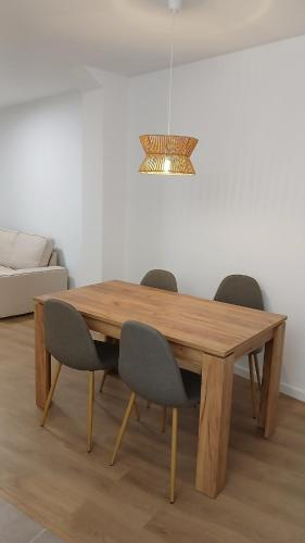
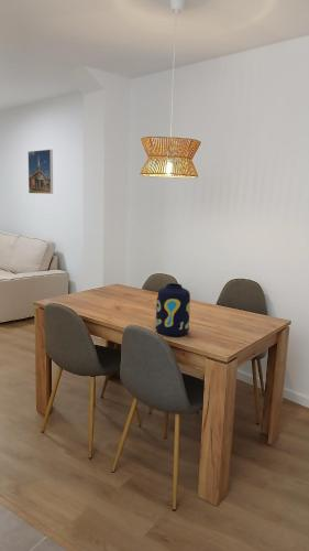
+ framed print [27,149,54,195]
+ vase [155,282,191,337]
